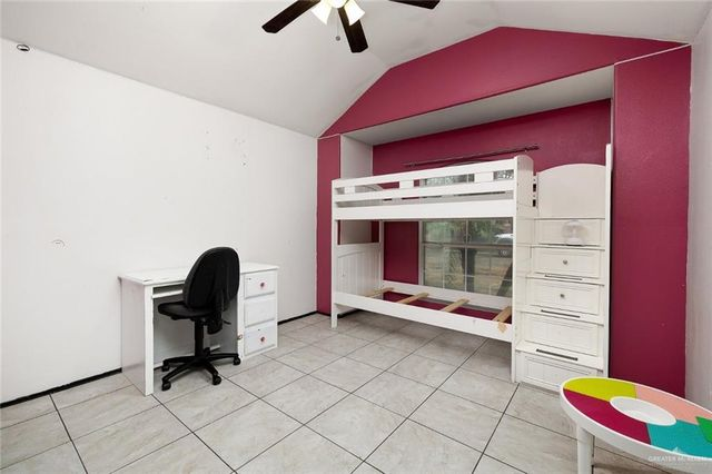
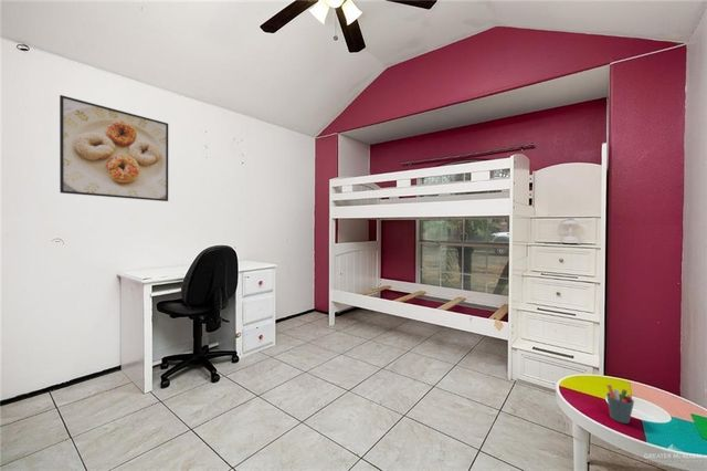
+ pen holder [605,384,635,425]
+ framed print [59,94,169,202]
